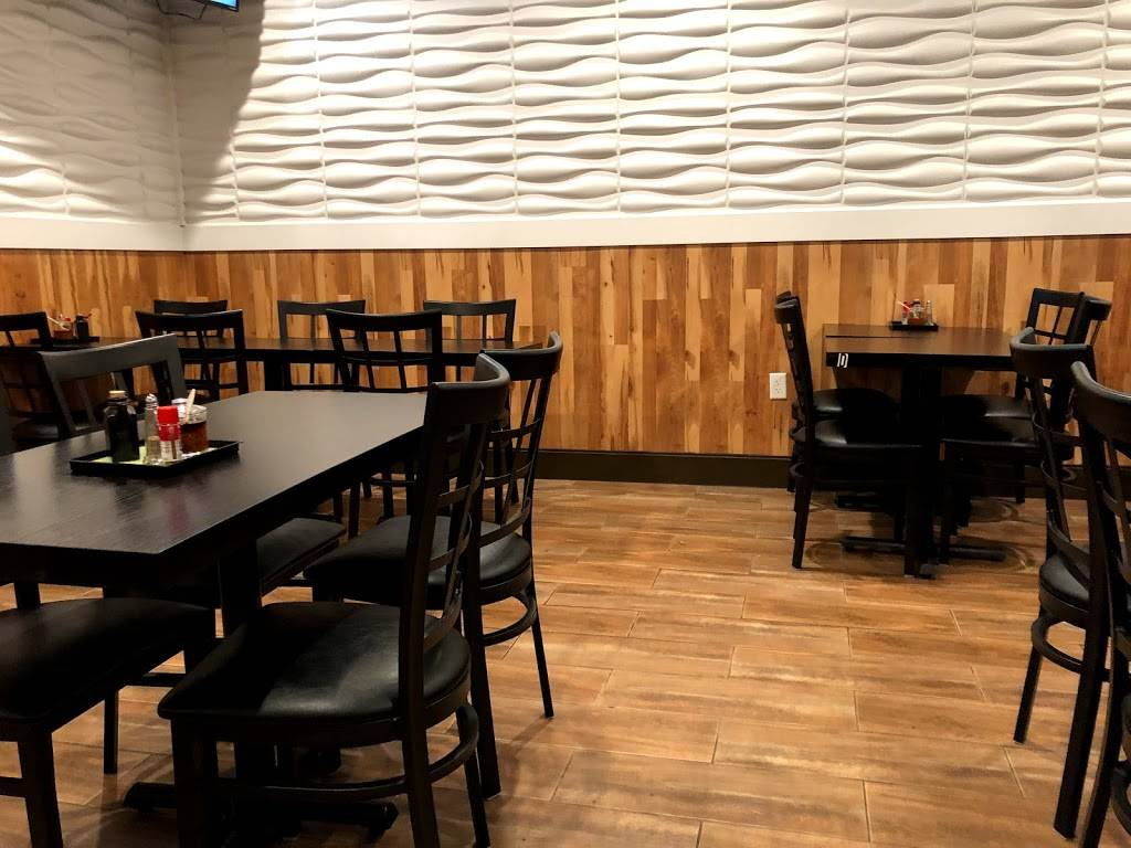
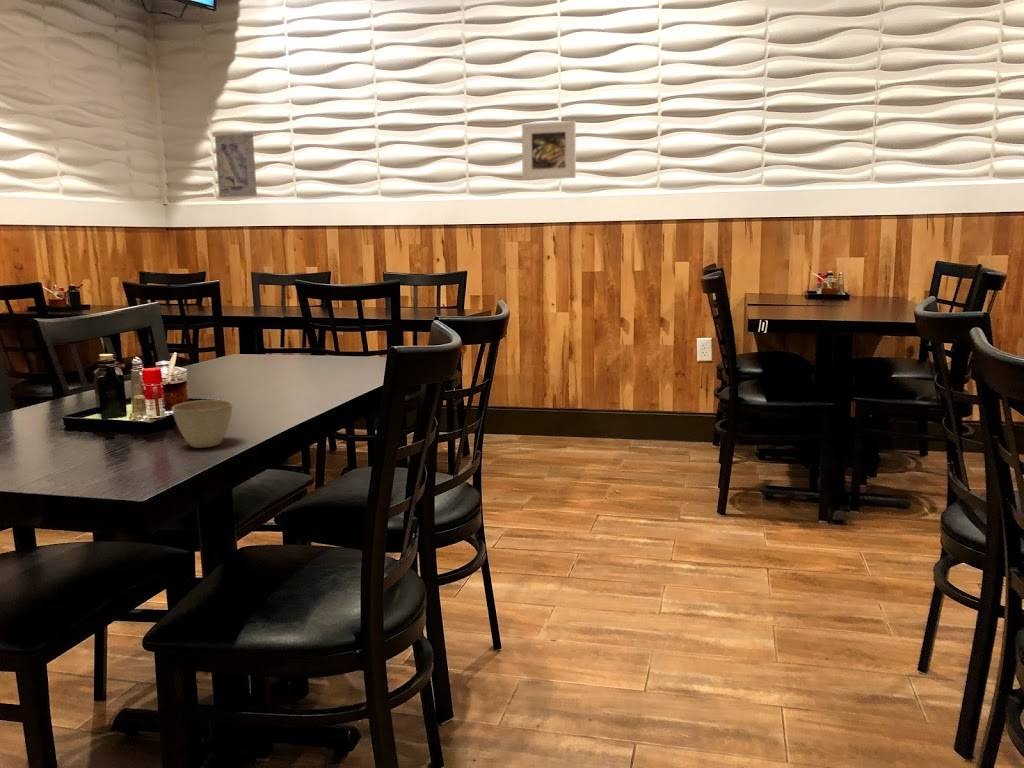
+ wall art [214,132,258,198]
+ flower pot [171,399,233,449]
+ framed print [521,120,577,181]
